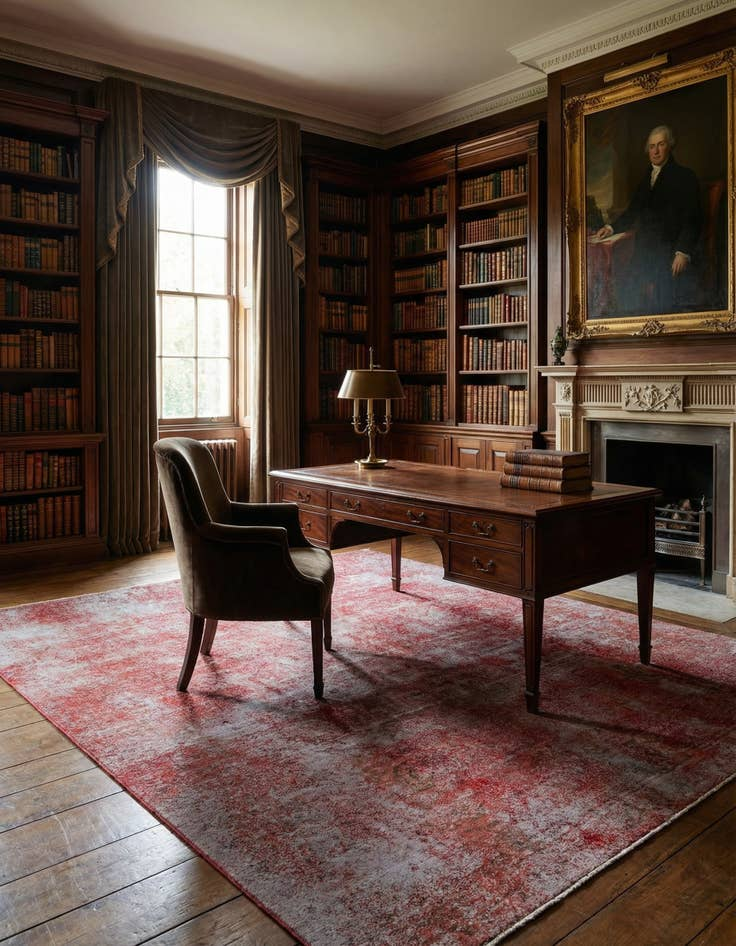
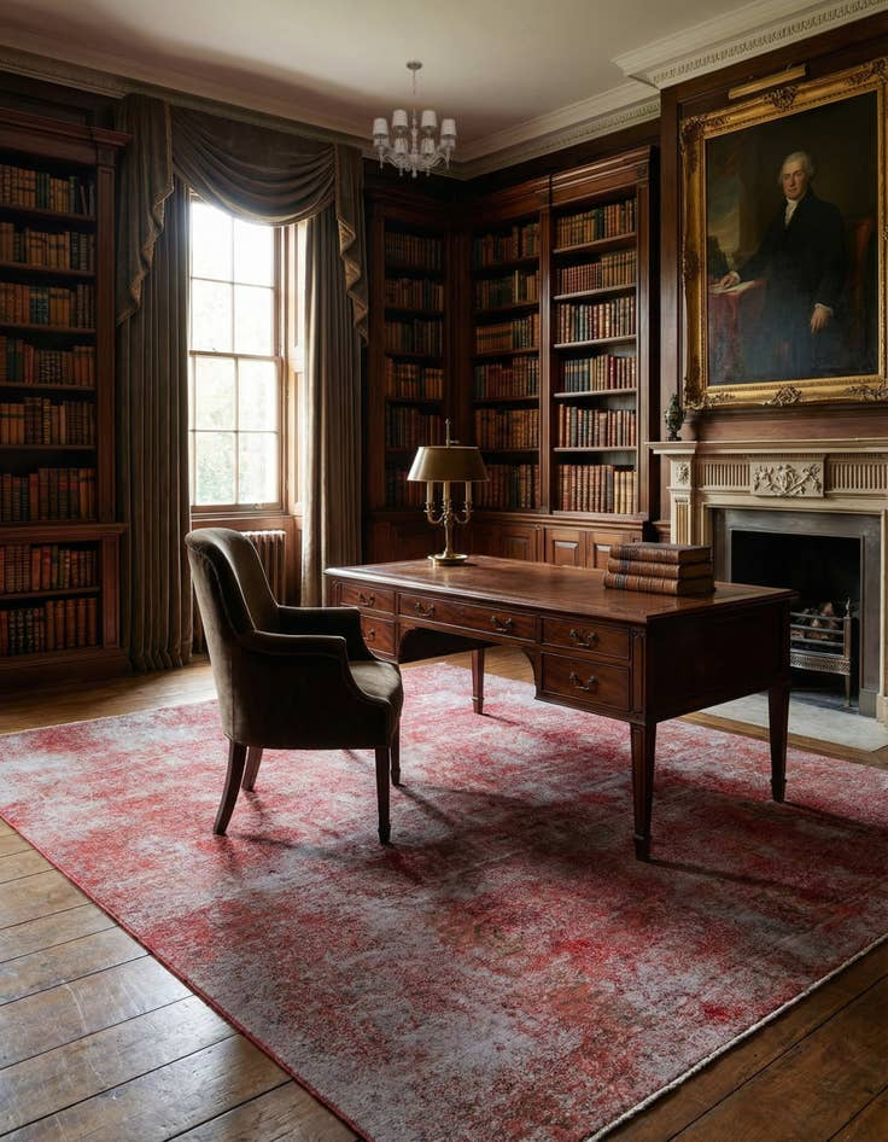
+ chandelier [372,59,457,179]
